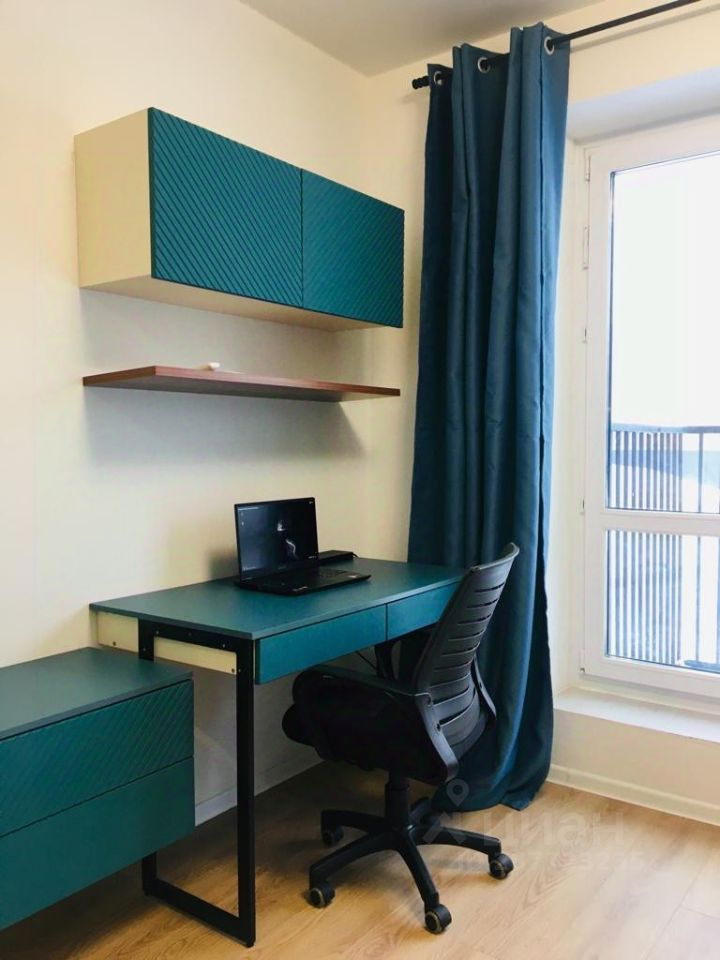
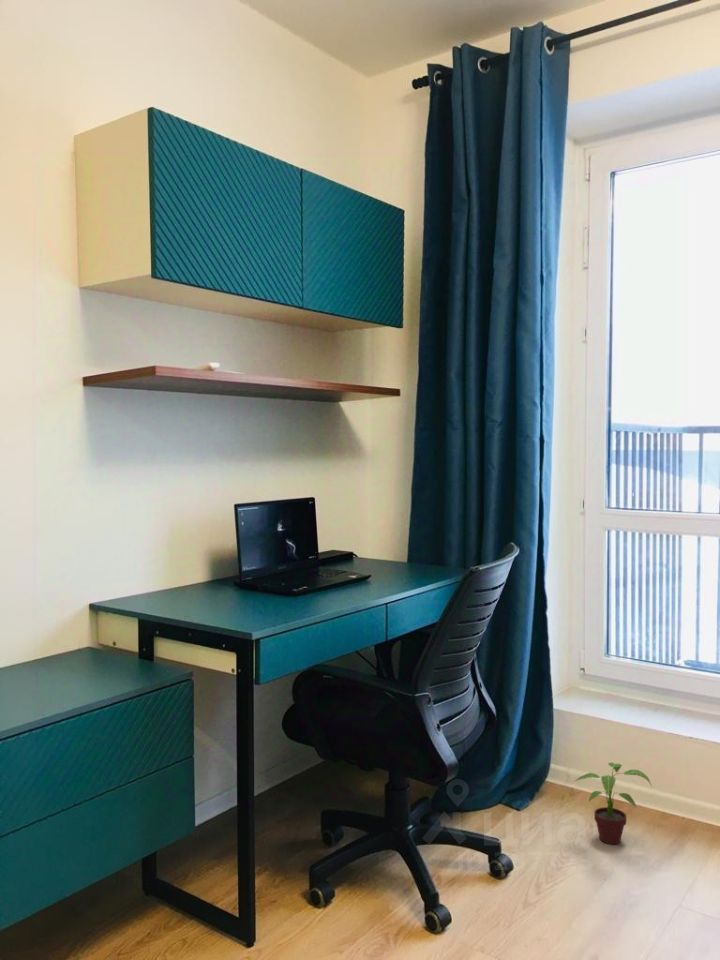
+ potted plant [574,762,653,845]
